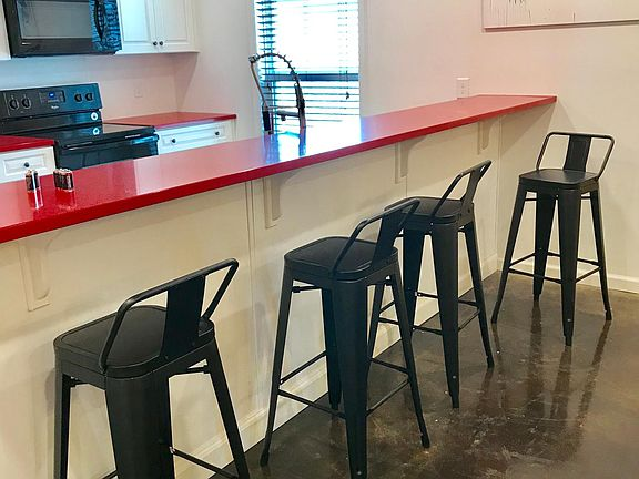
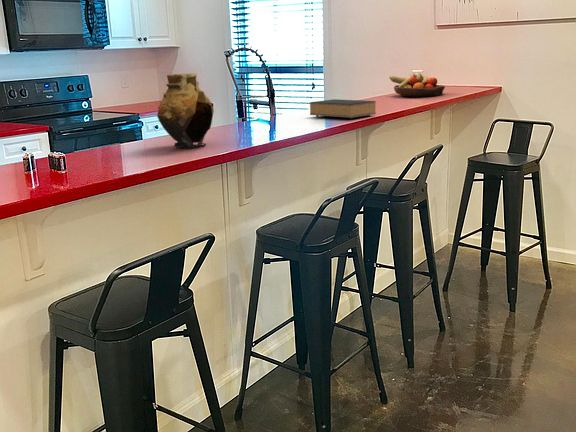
+ fruit bowl [389,72,446,98]
+ book [309,98,377,120]
+ vase [156,73,215,149]
